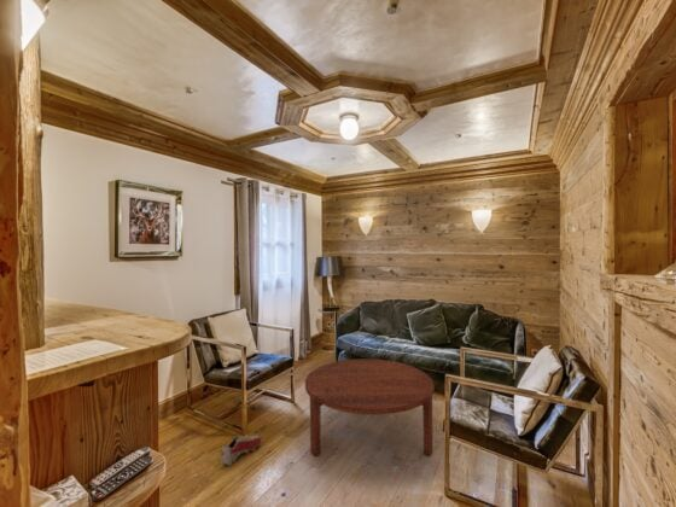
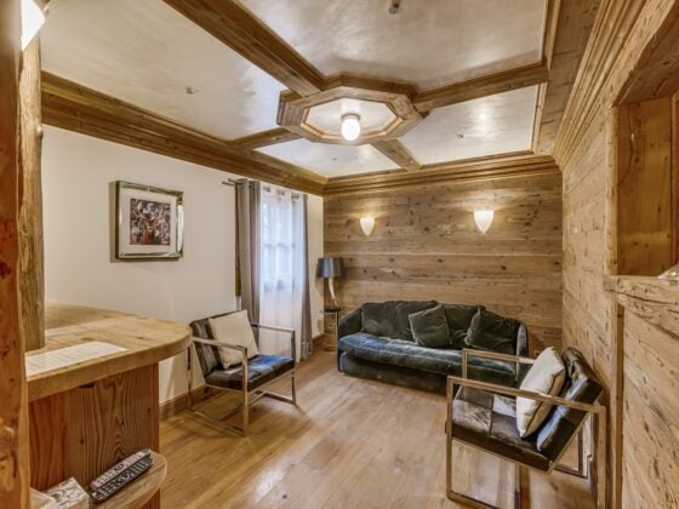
- coffee table [304,357,436,458]
- shoe [220,435,262,467]
